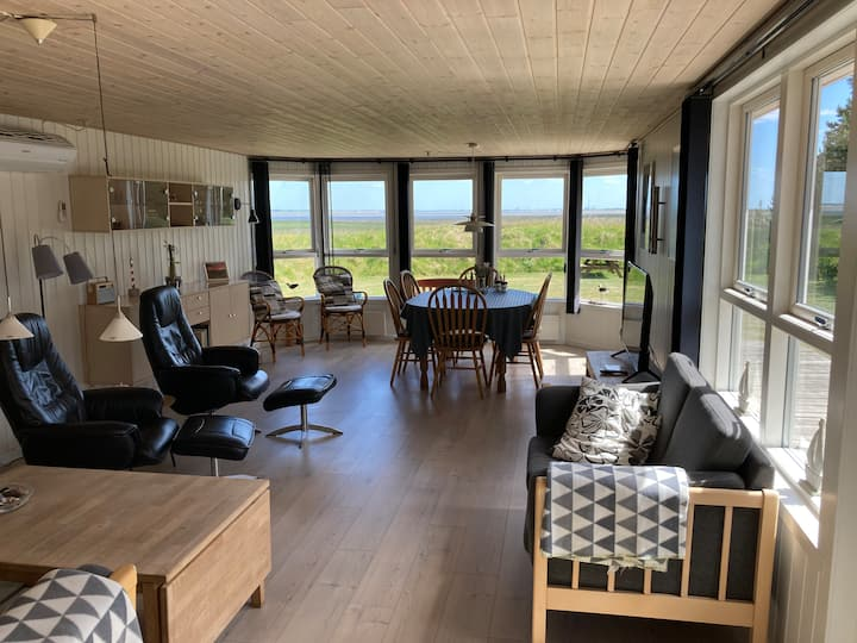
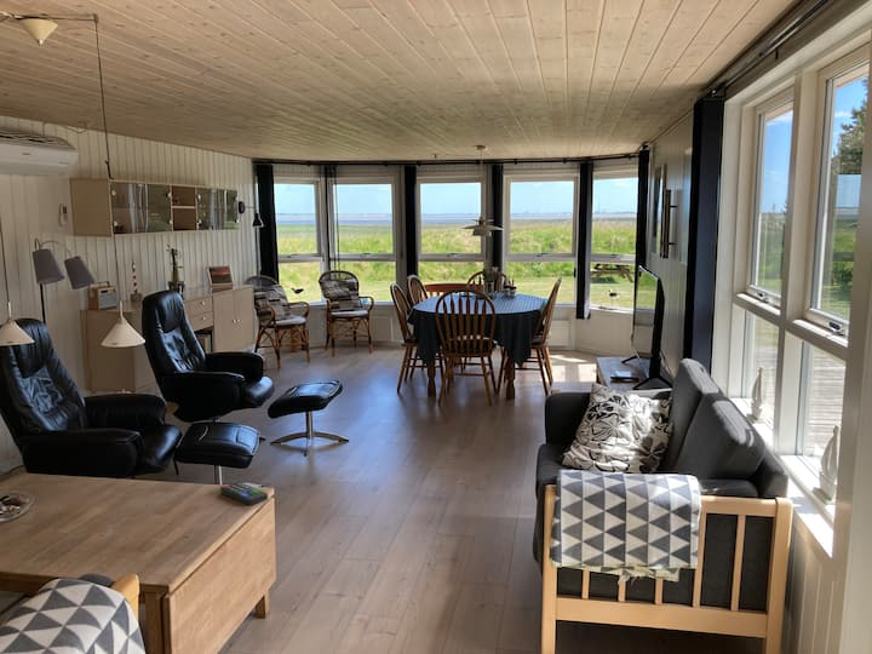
+ remote control [219,481,269,506]
